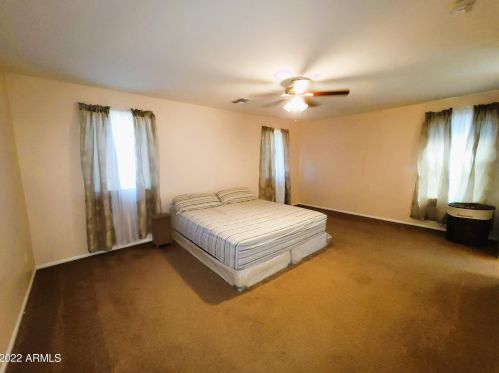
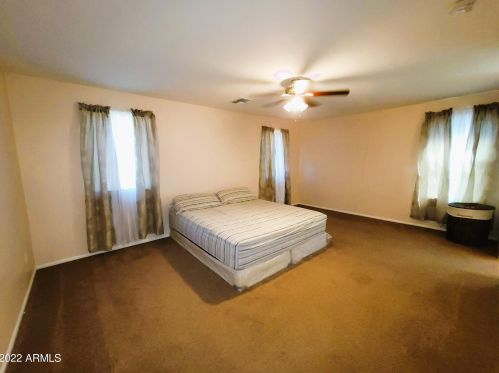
- nightstand [148,211,173,250]
